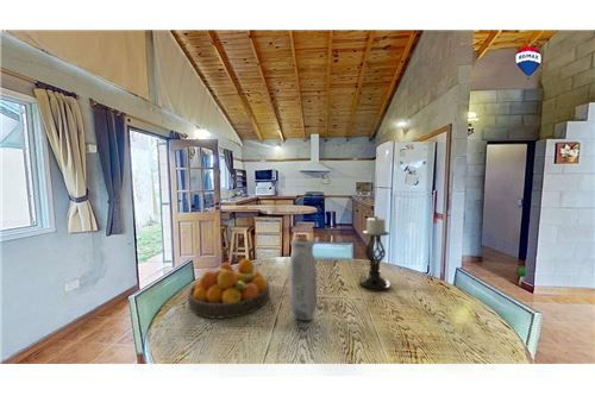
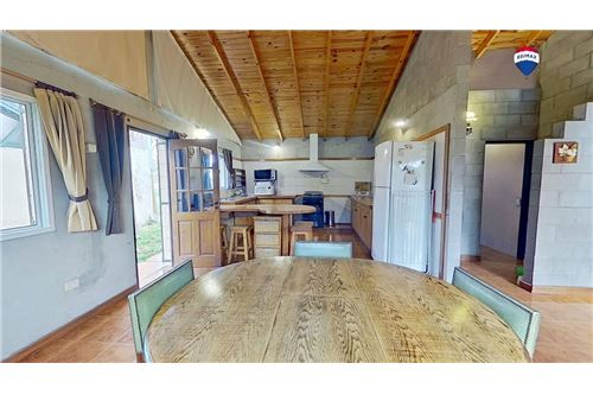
- vase [288,238,318,321]
- candle holder [358,215,392,293]
- fruit bowl [187,258,270,320]
